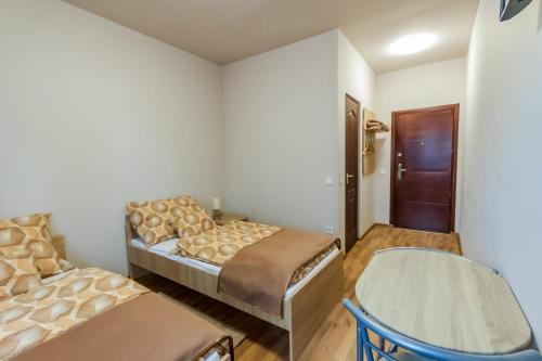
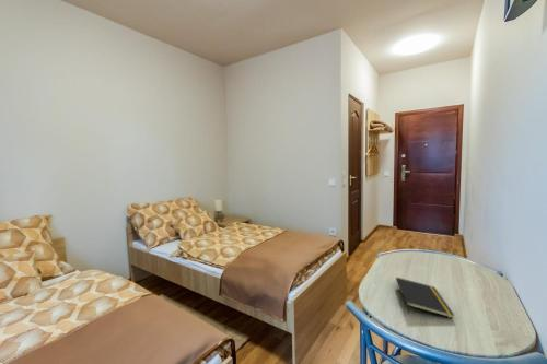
+ notepad [395,277,455,319]
